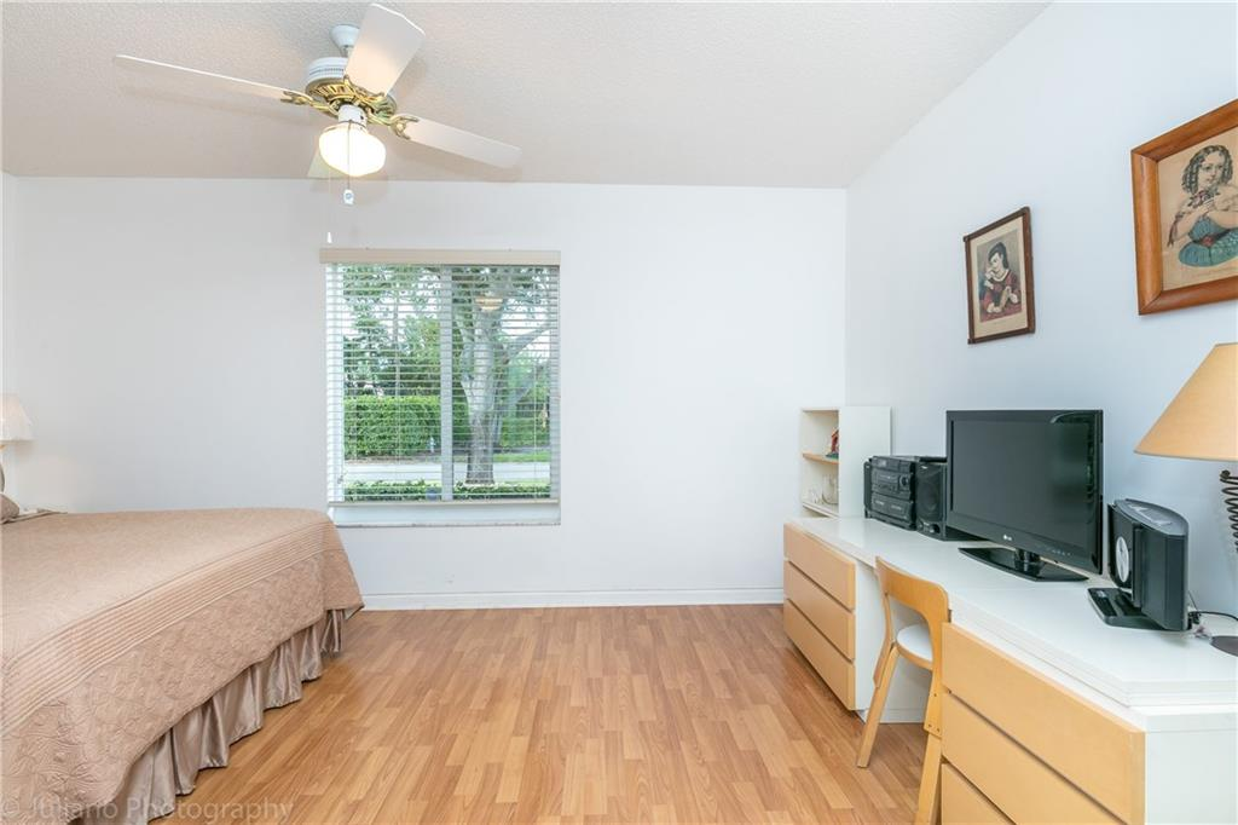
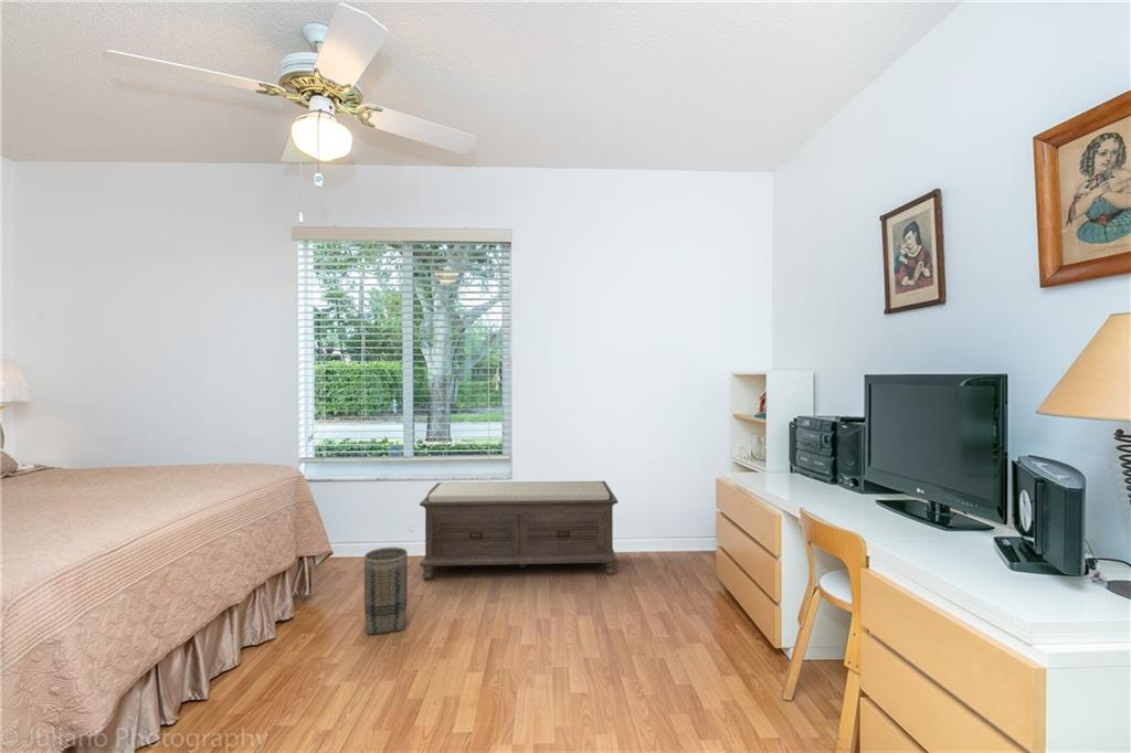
+ bench [419,480,620,581]
+ basket [363,547,409,636]
